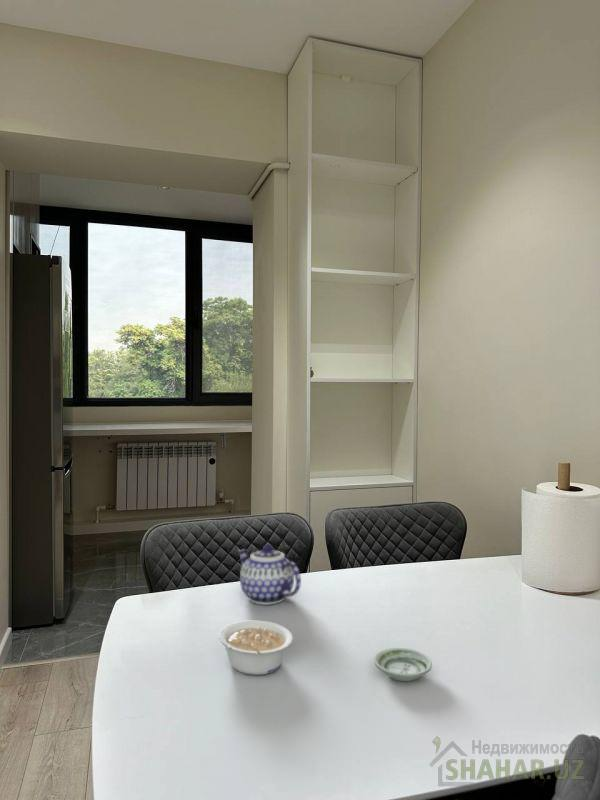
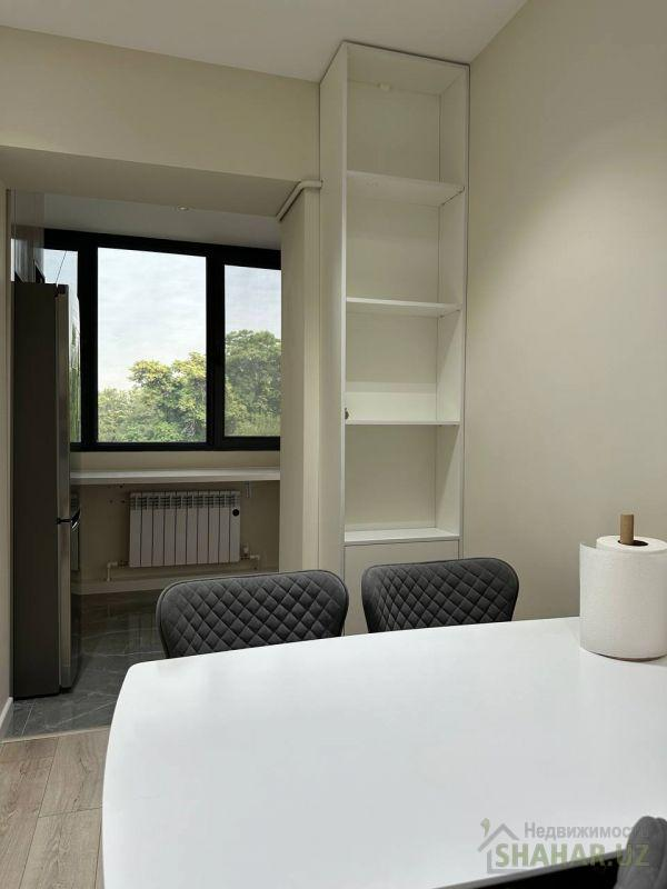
- teapot [237,544,302,606]
- saucer [373,647,433,682]
- legume [218,620,294,676]
